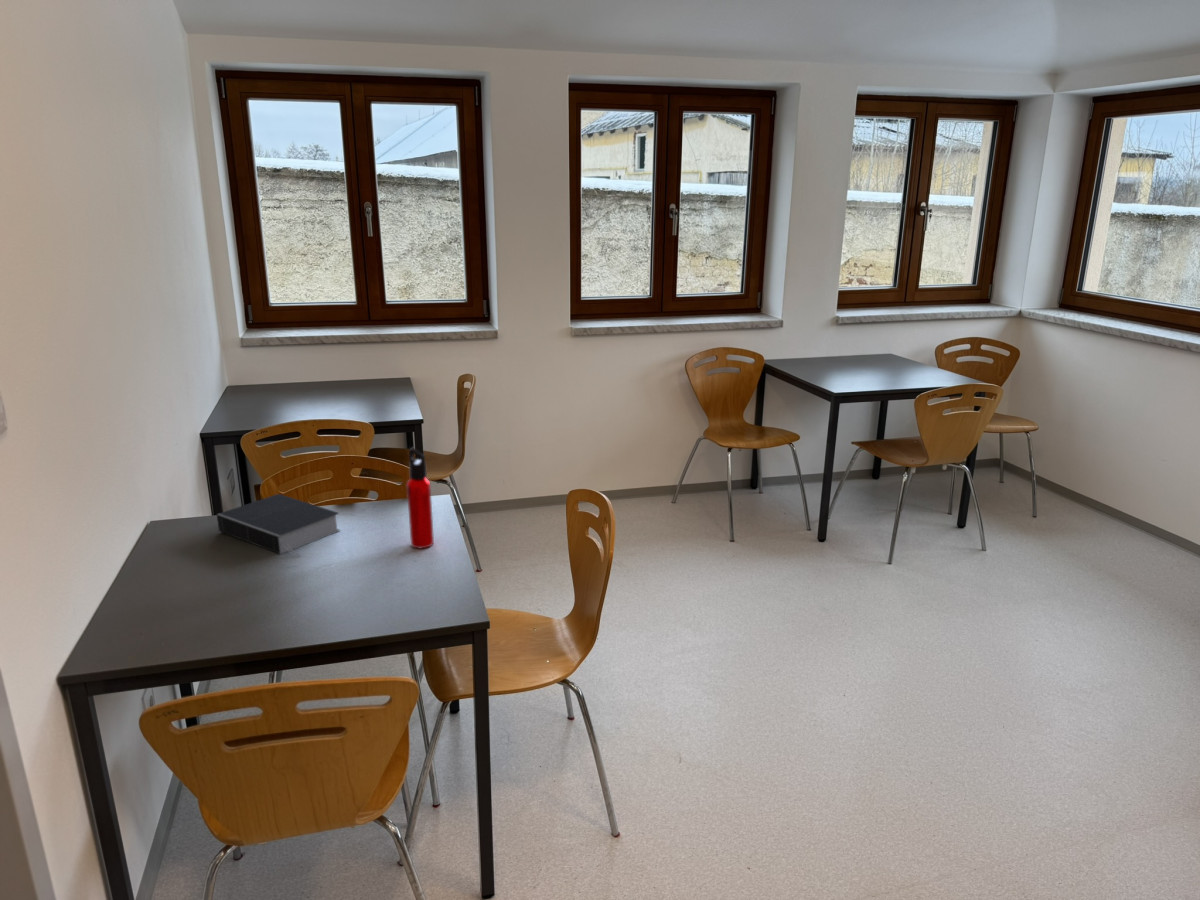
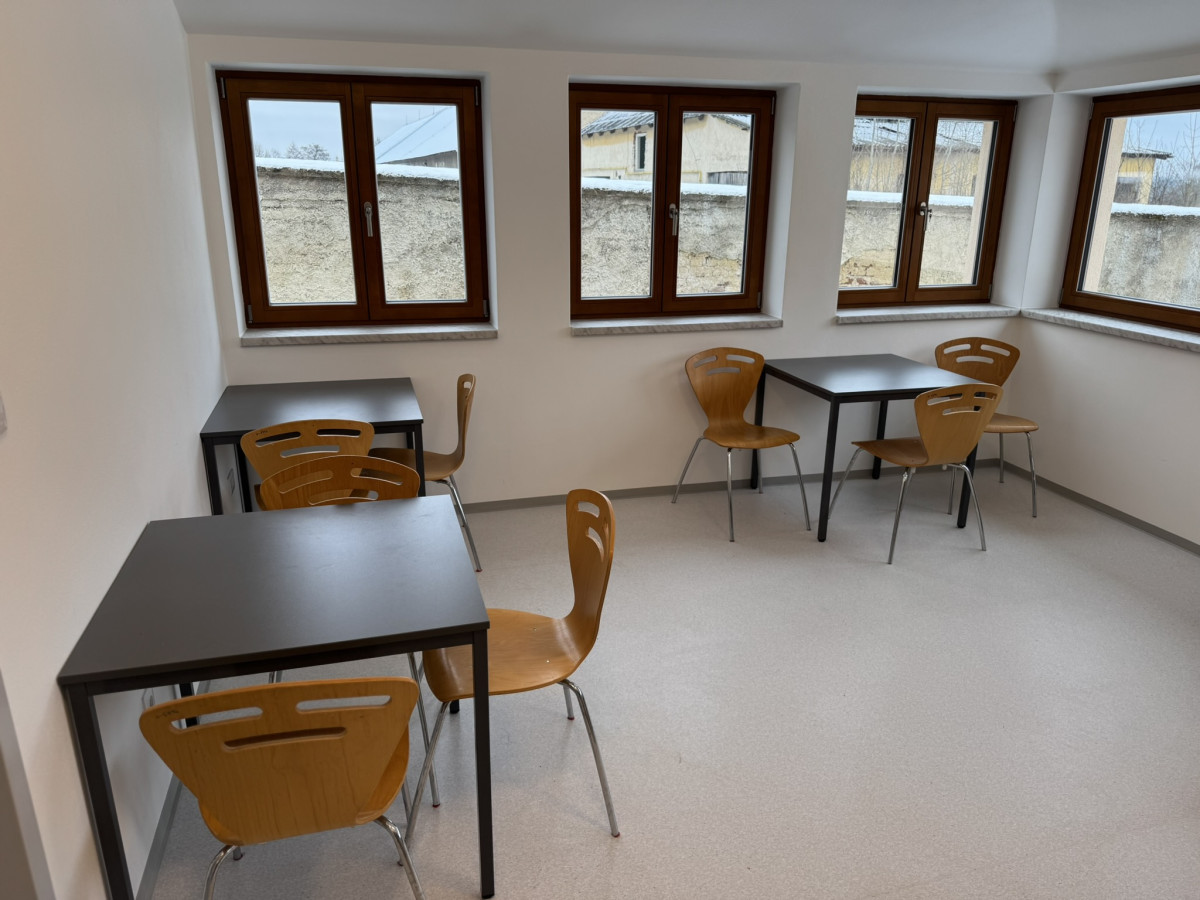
- book [216,493,341,558]
- water bottle [406,447,435,549]
